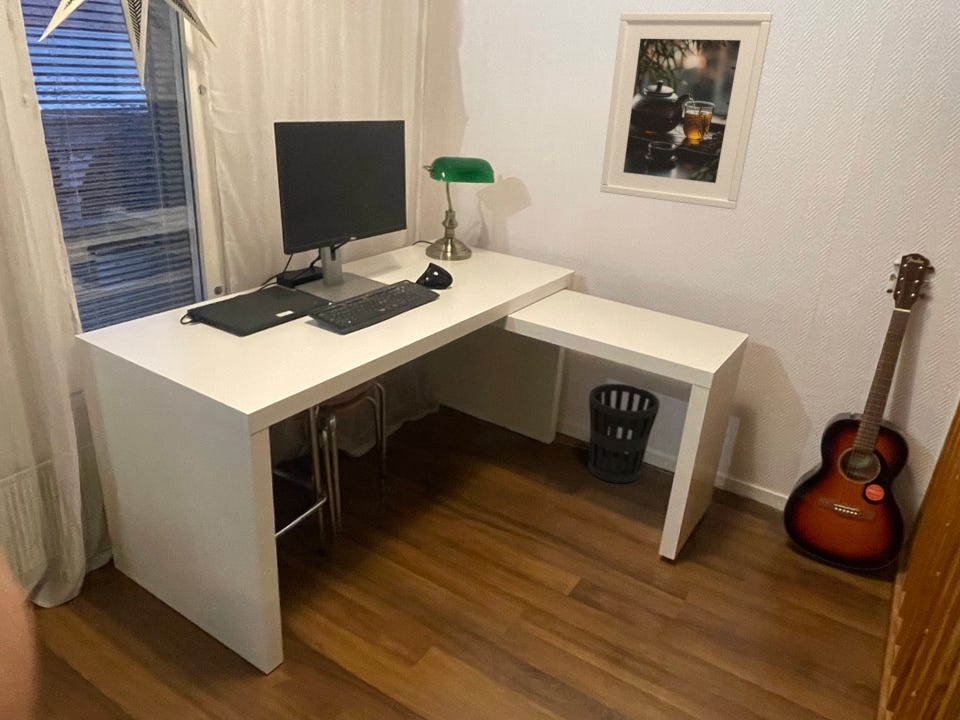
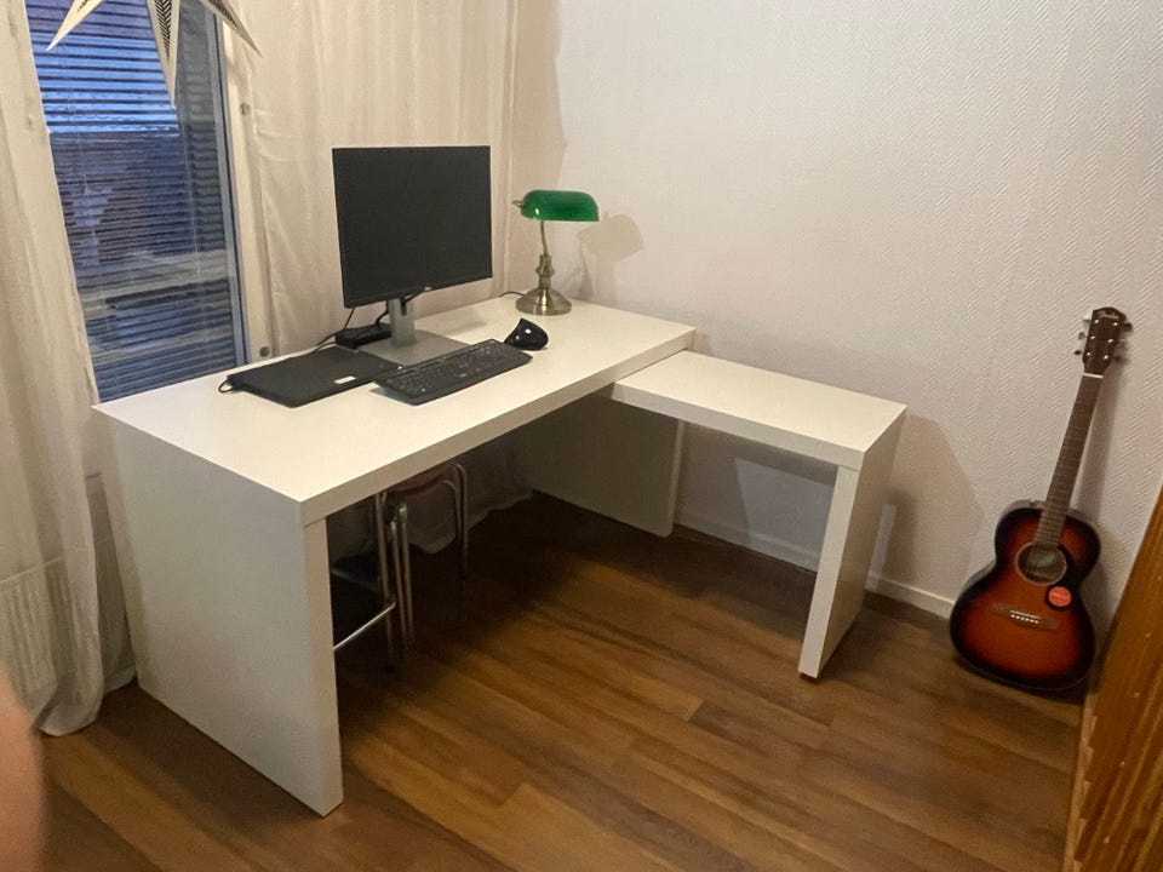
- wastebasket [587,383,661,484]
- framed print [599,11,774,211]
